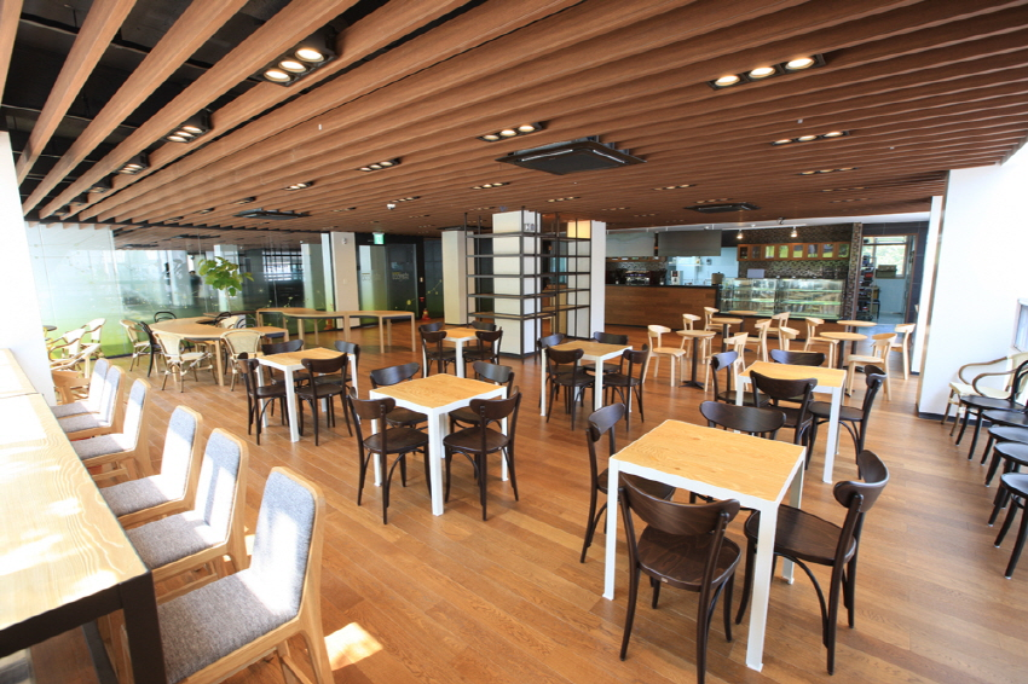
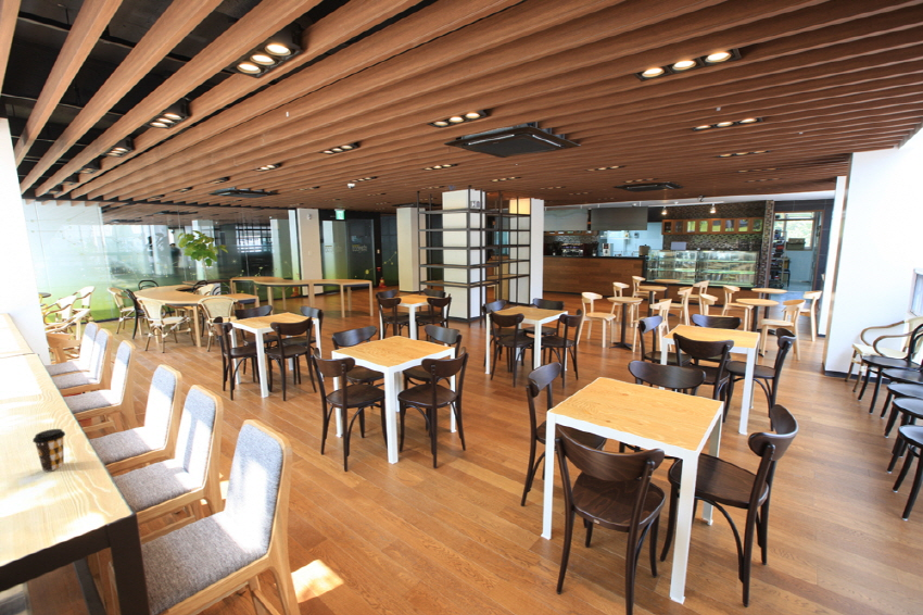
+ coffee cup [31,428,66,473]
